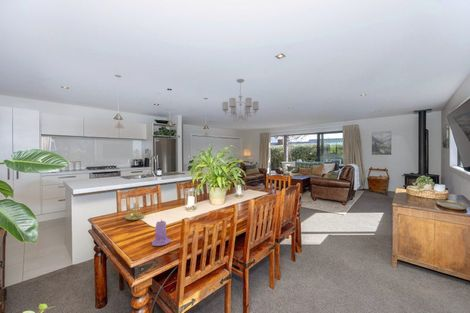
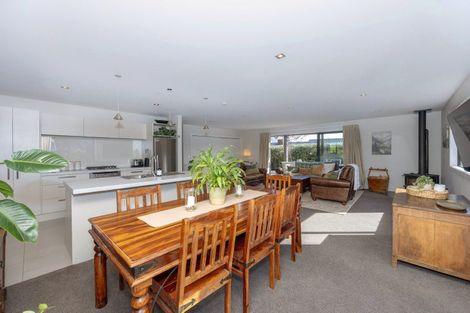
- candle [151,219,172,247]
- chandelier [221,78,260,123]
- candle holder [124,198,145,221]
